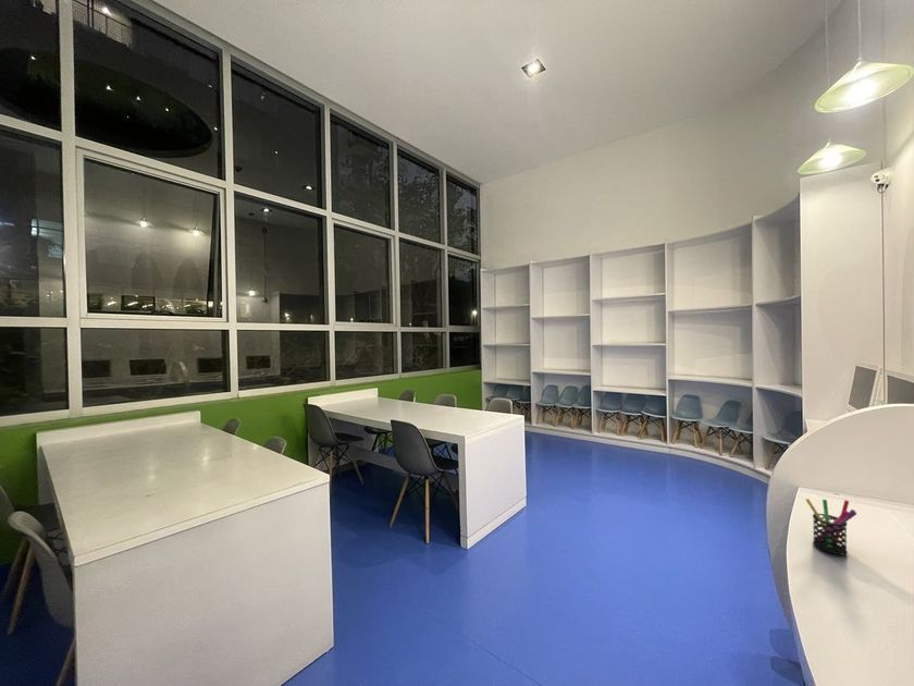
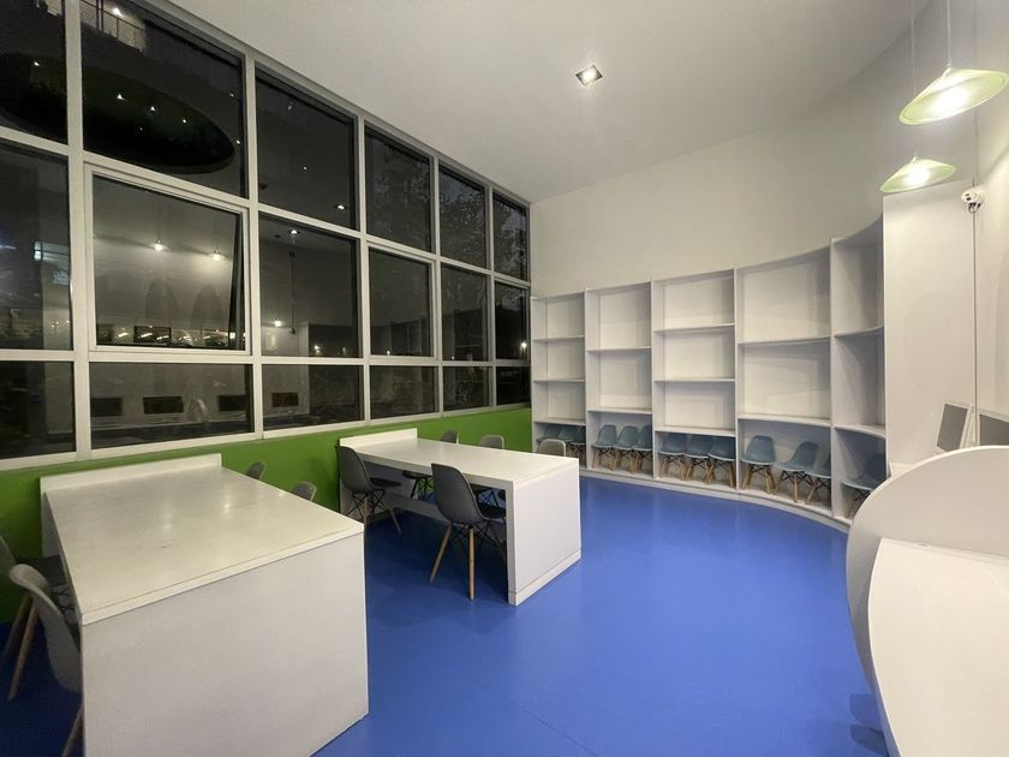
- pen holder [804,498,857,556]
